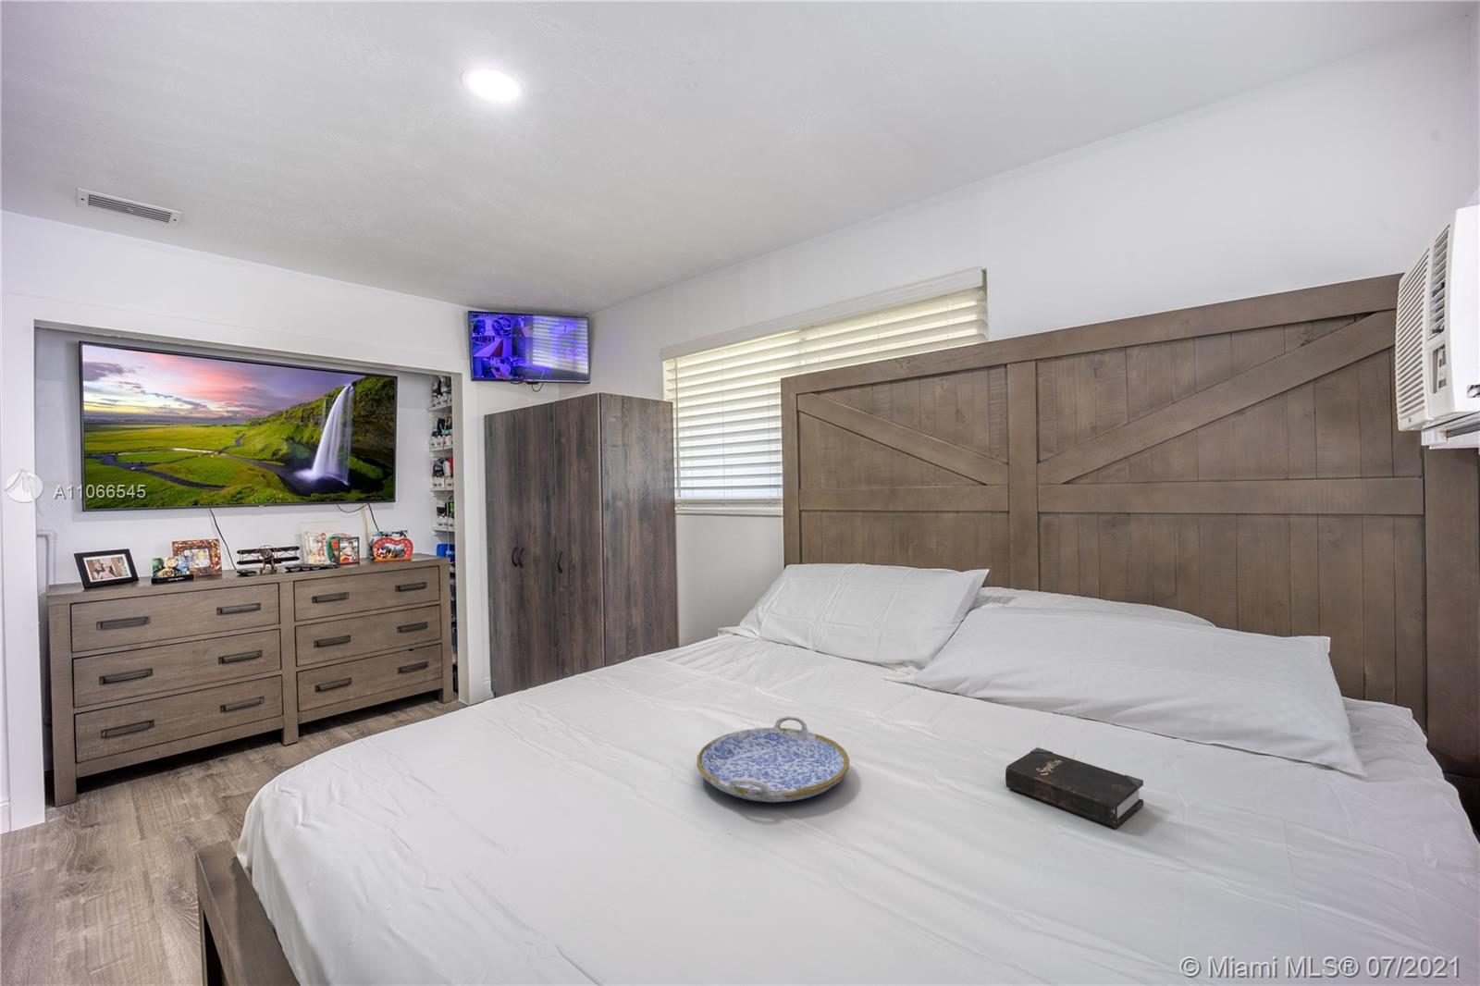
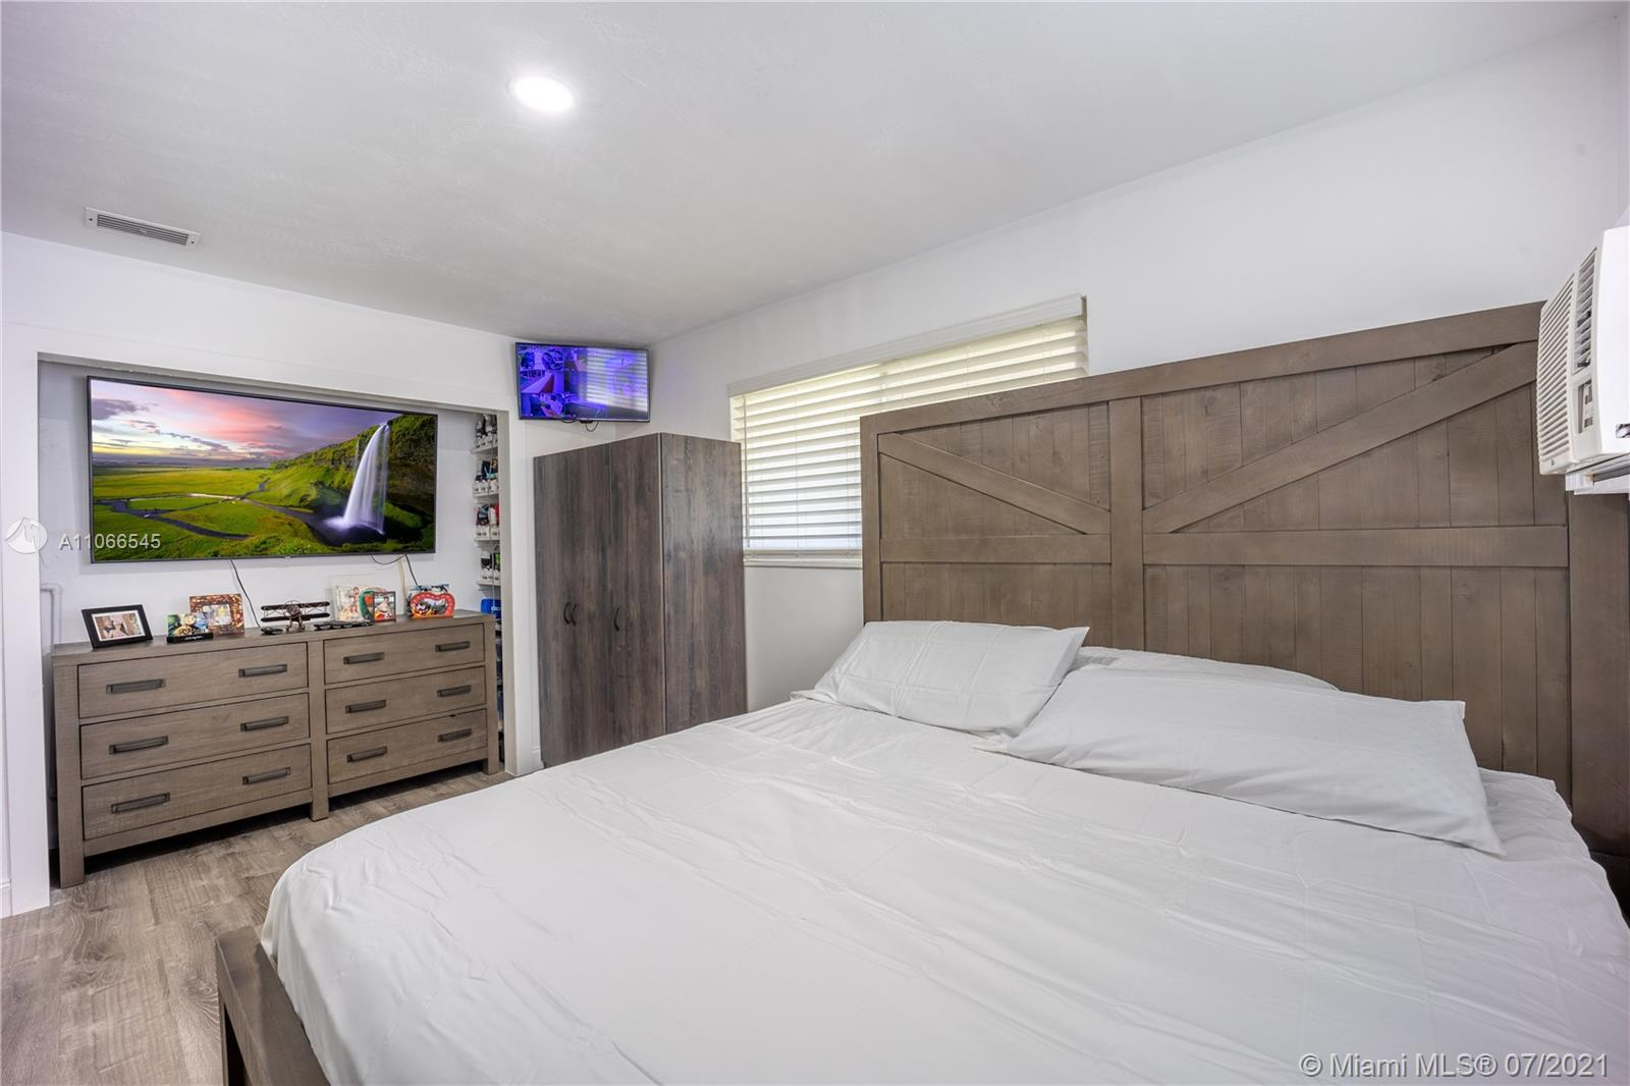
- serving tray [695,715,851,803]
- hardback book [1005,746,1144,829]
